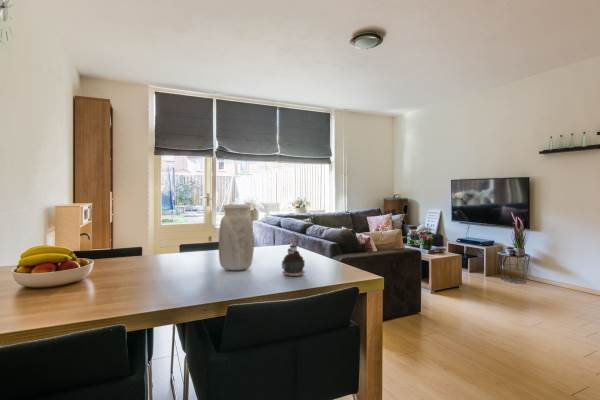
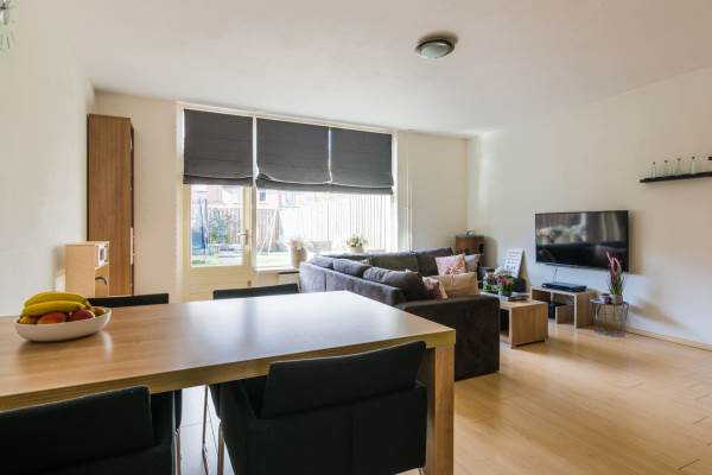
- candle [281,232,306,277]
- vase [218,203,255,271]
